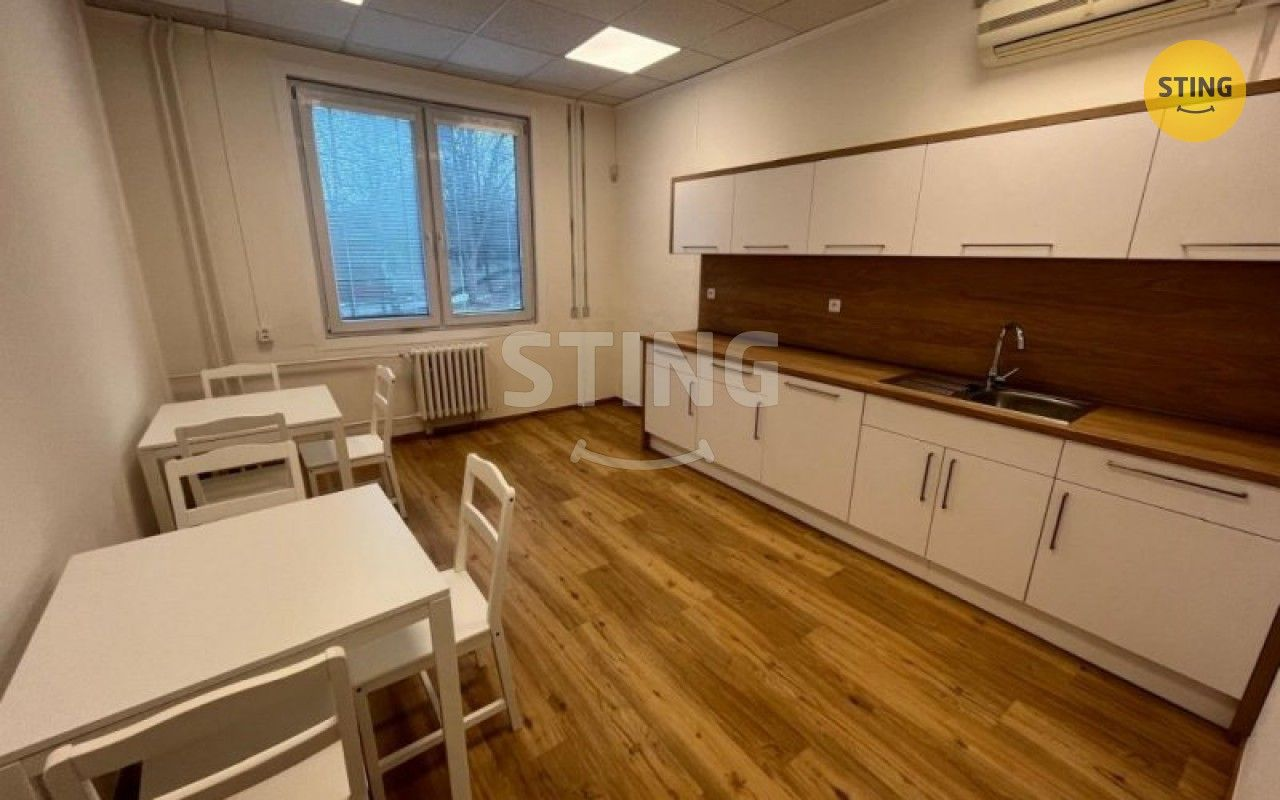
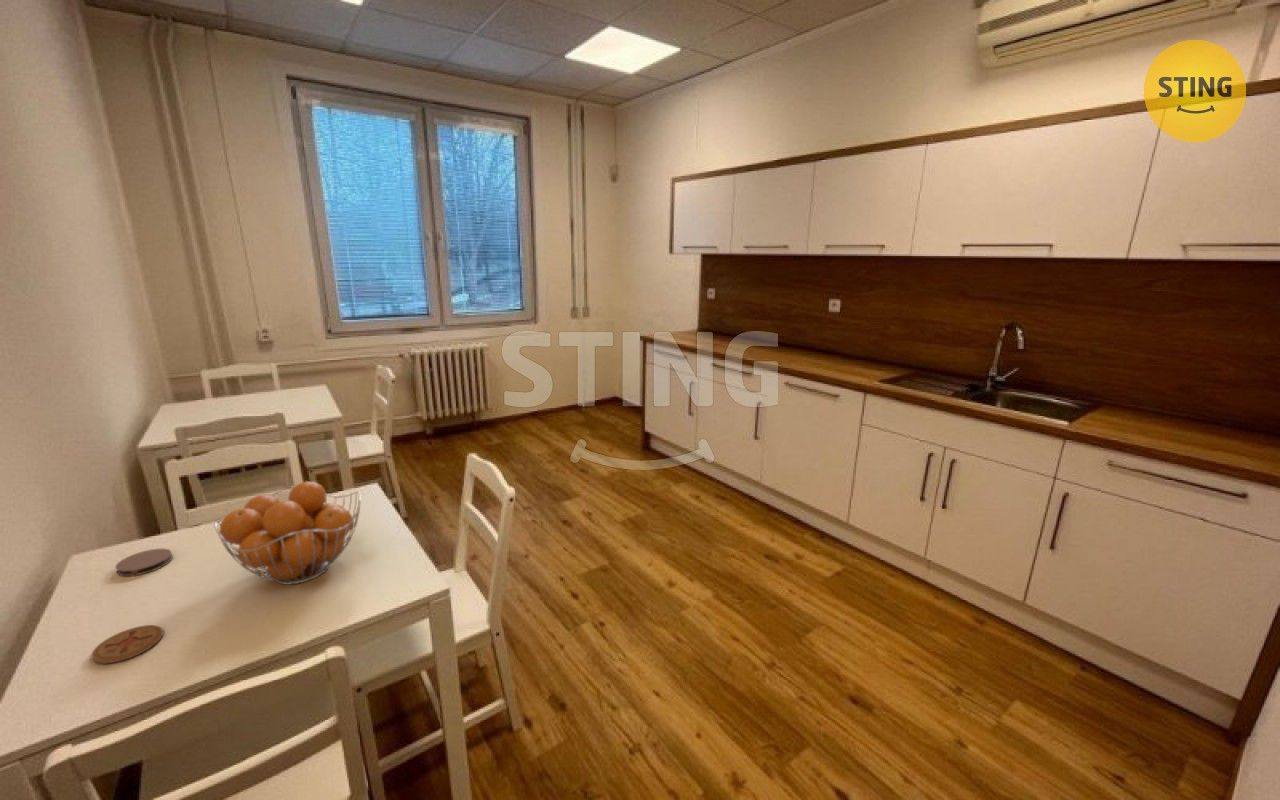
+ coaster [90,624,164,665]
+ fruit basket [214,480,362,586]
+ coaster [114,548,174,577]
